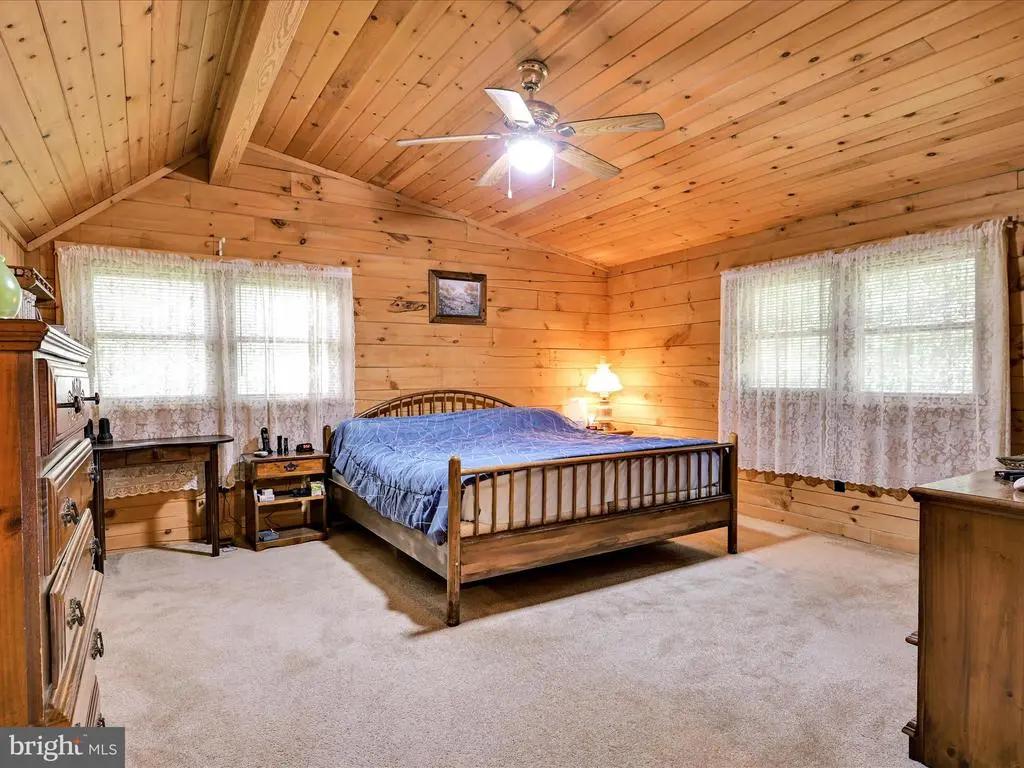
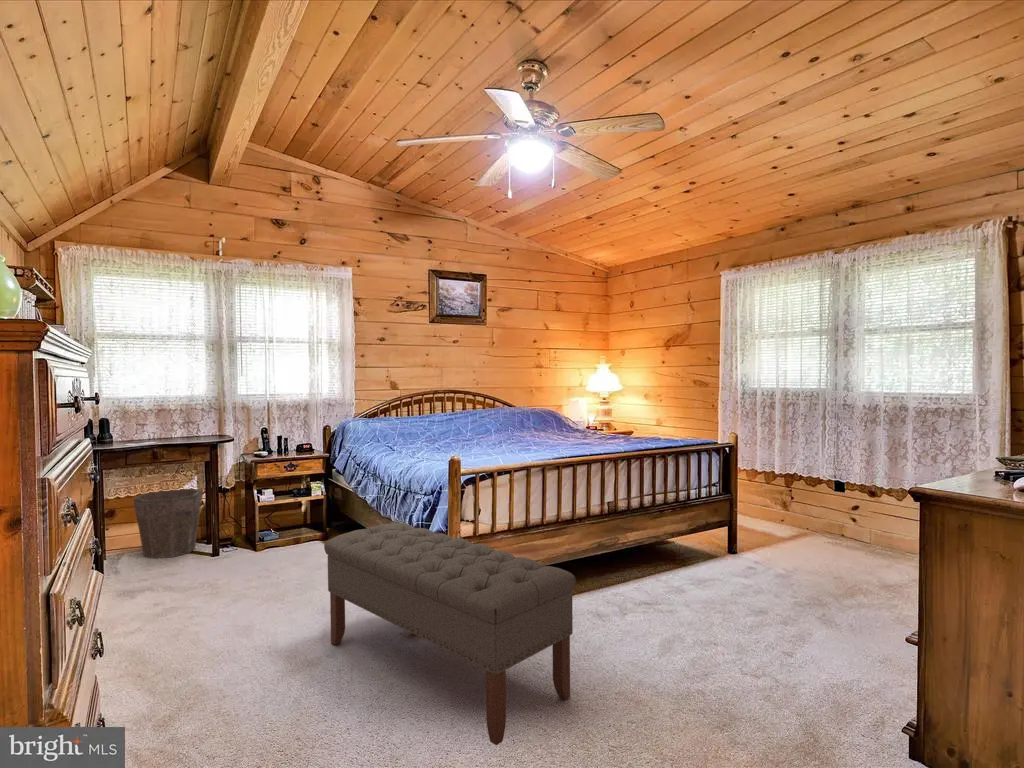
+ waste bin [132,488,204,560]
+ bench [323,521,577,746]
